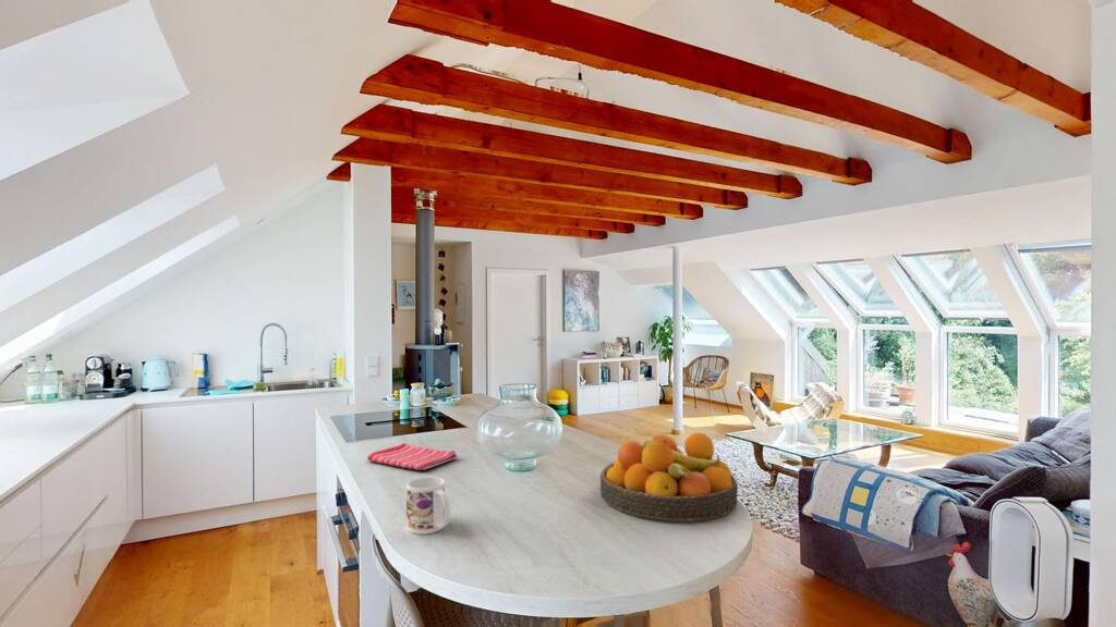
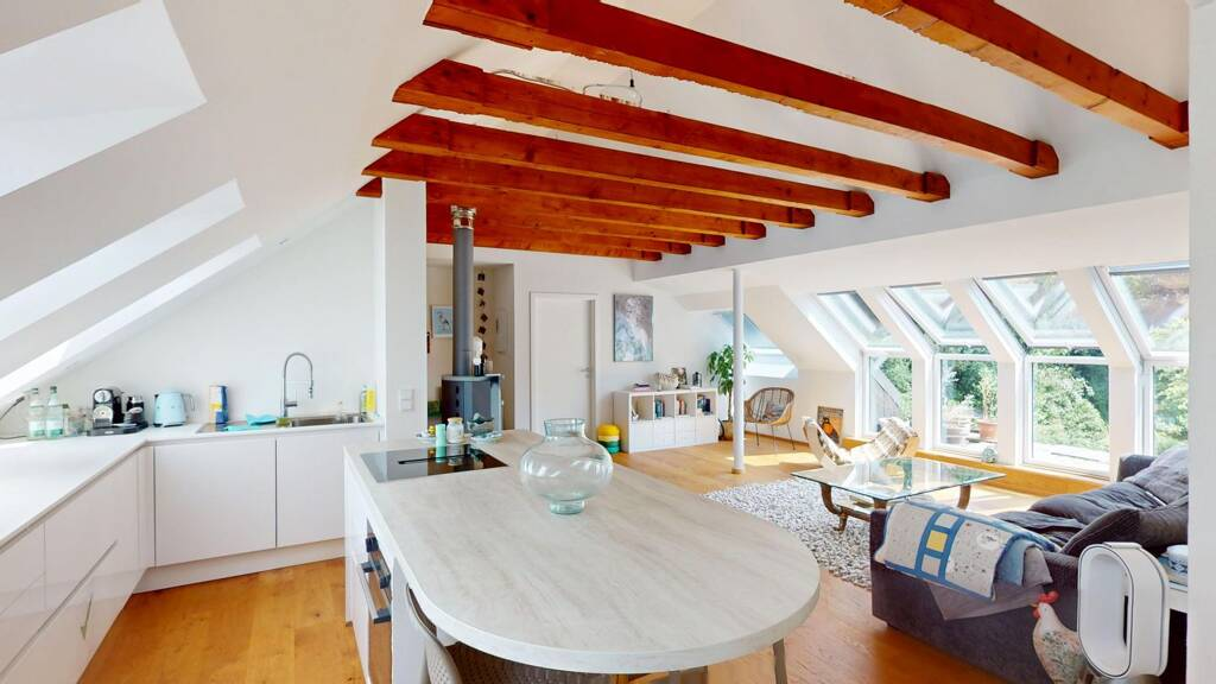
- dish towel [366,442,459,471]
- mug [405,476,451,536]
- fruit bowl [599,431,739,522]
